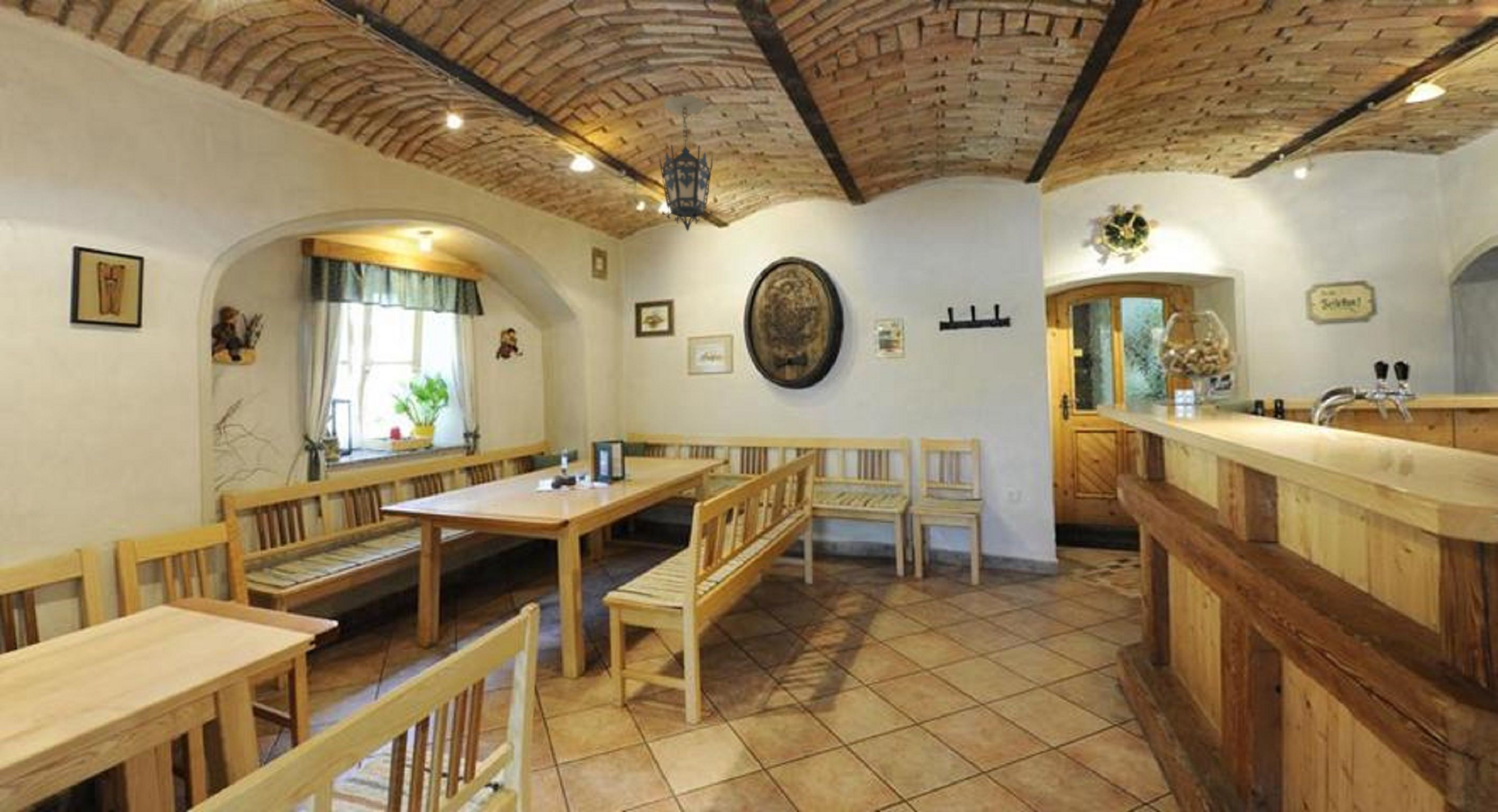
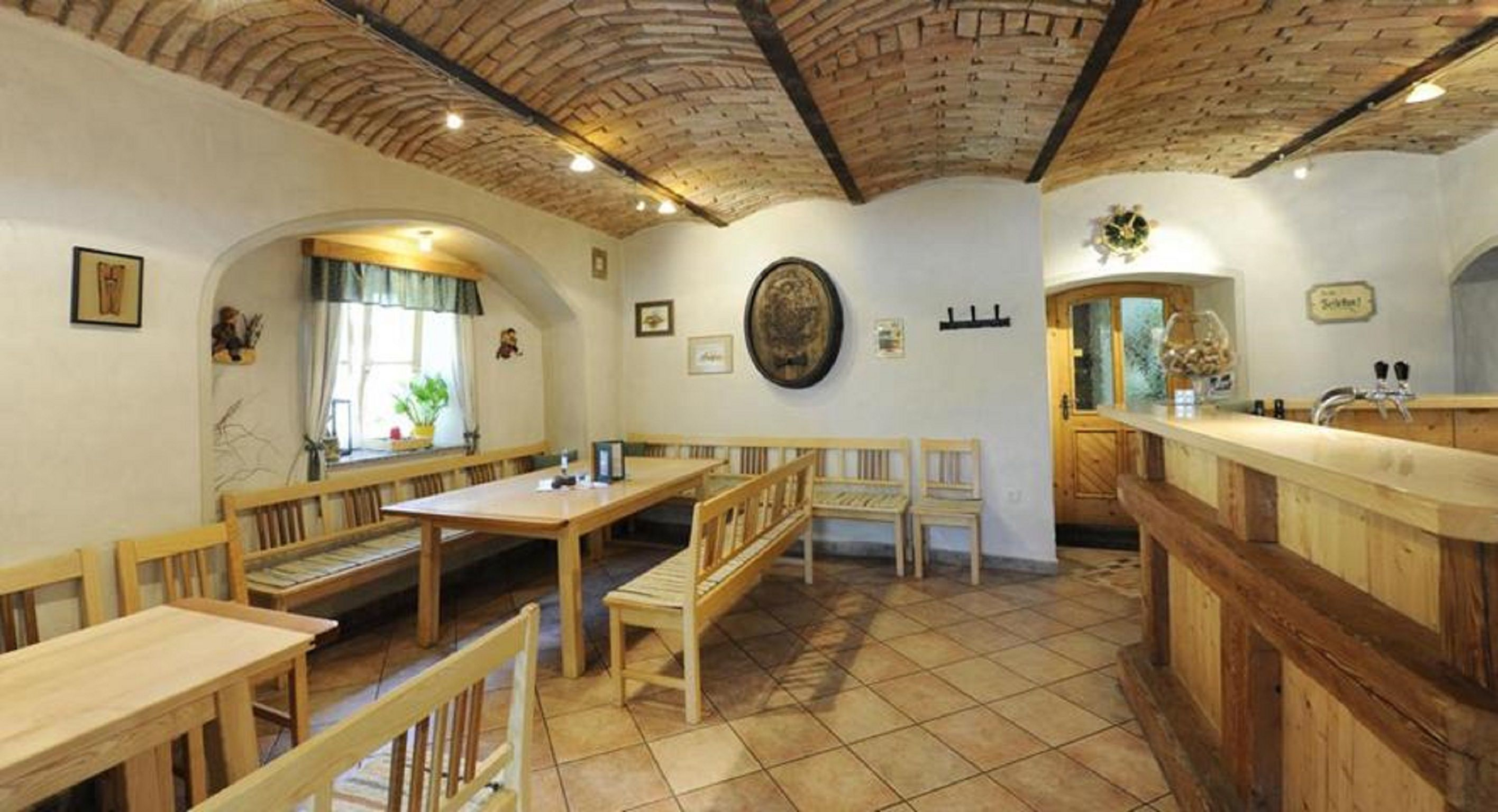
- hanging lantern [657,94,715,232]
